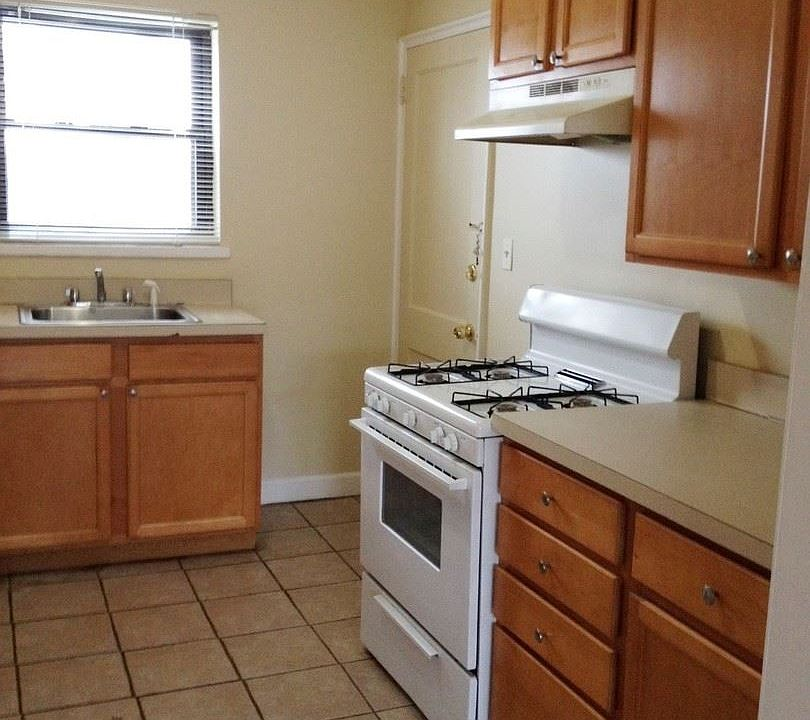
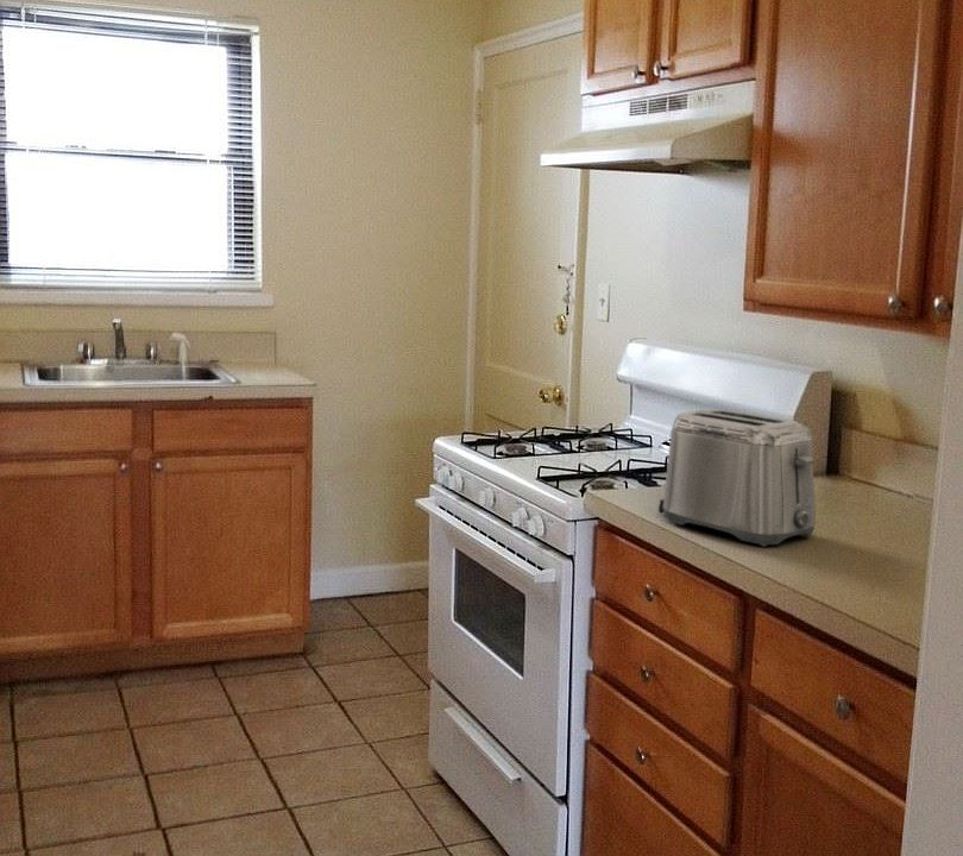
+ toaster [657,408,817,547]
